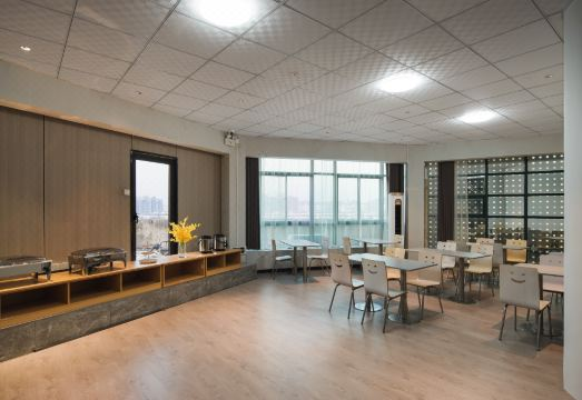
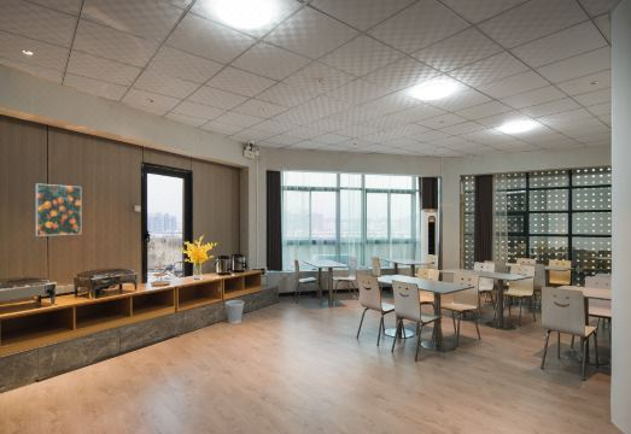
+ wastebasket [224,299,246,324]
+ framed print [34,182,82,237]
